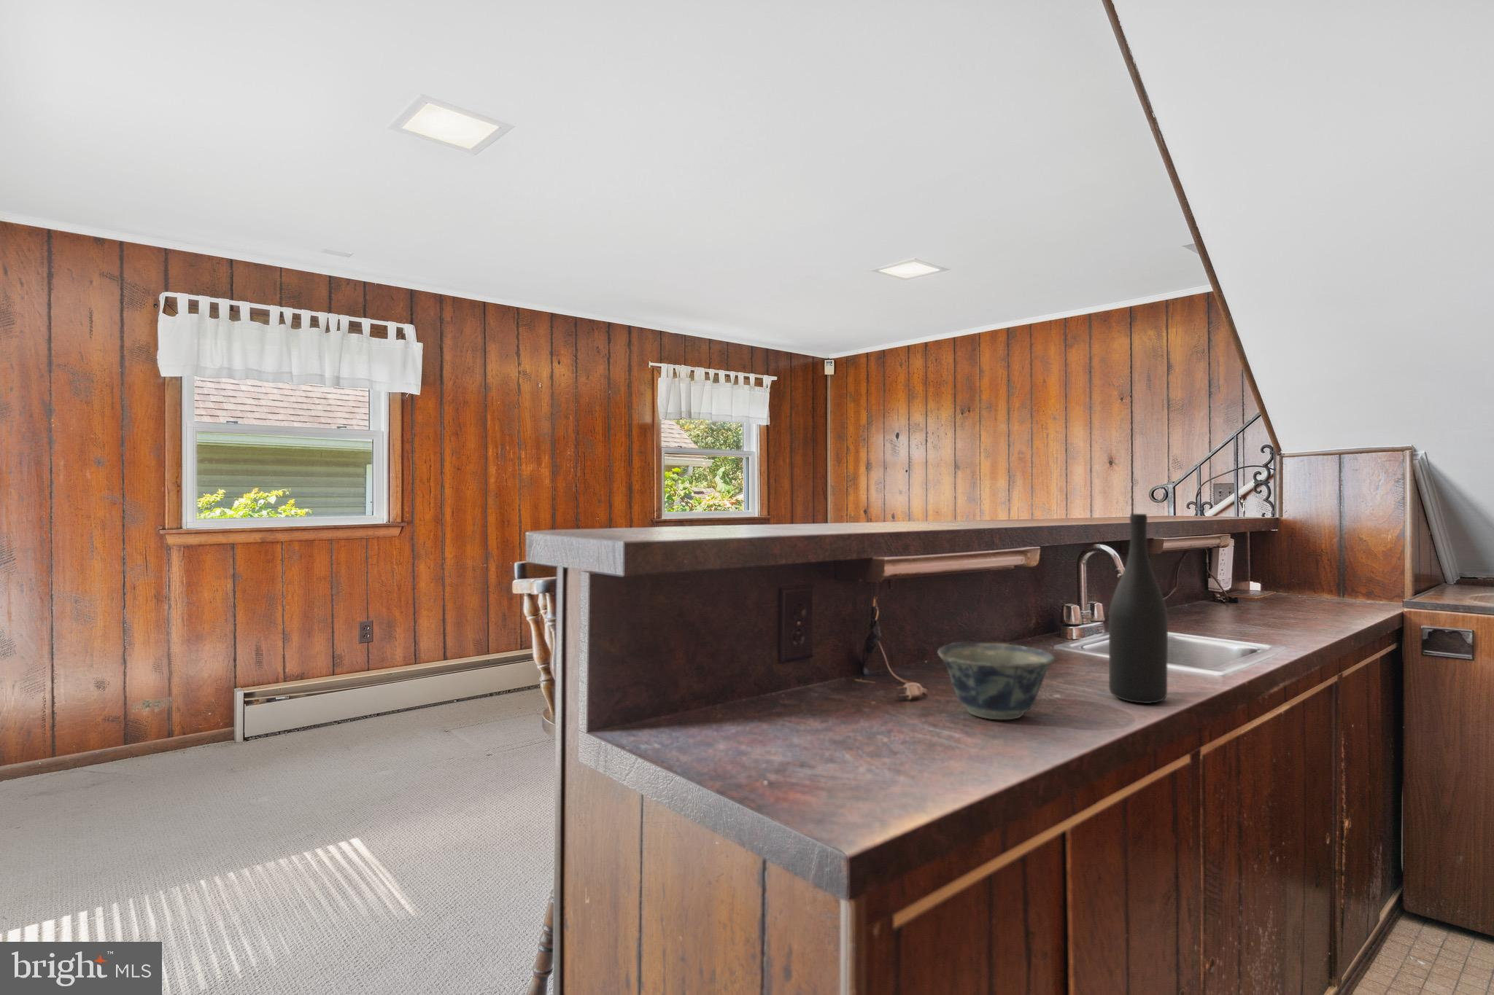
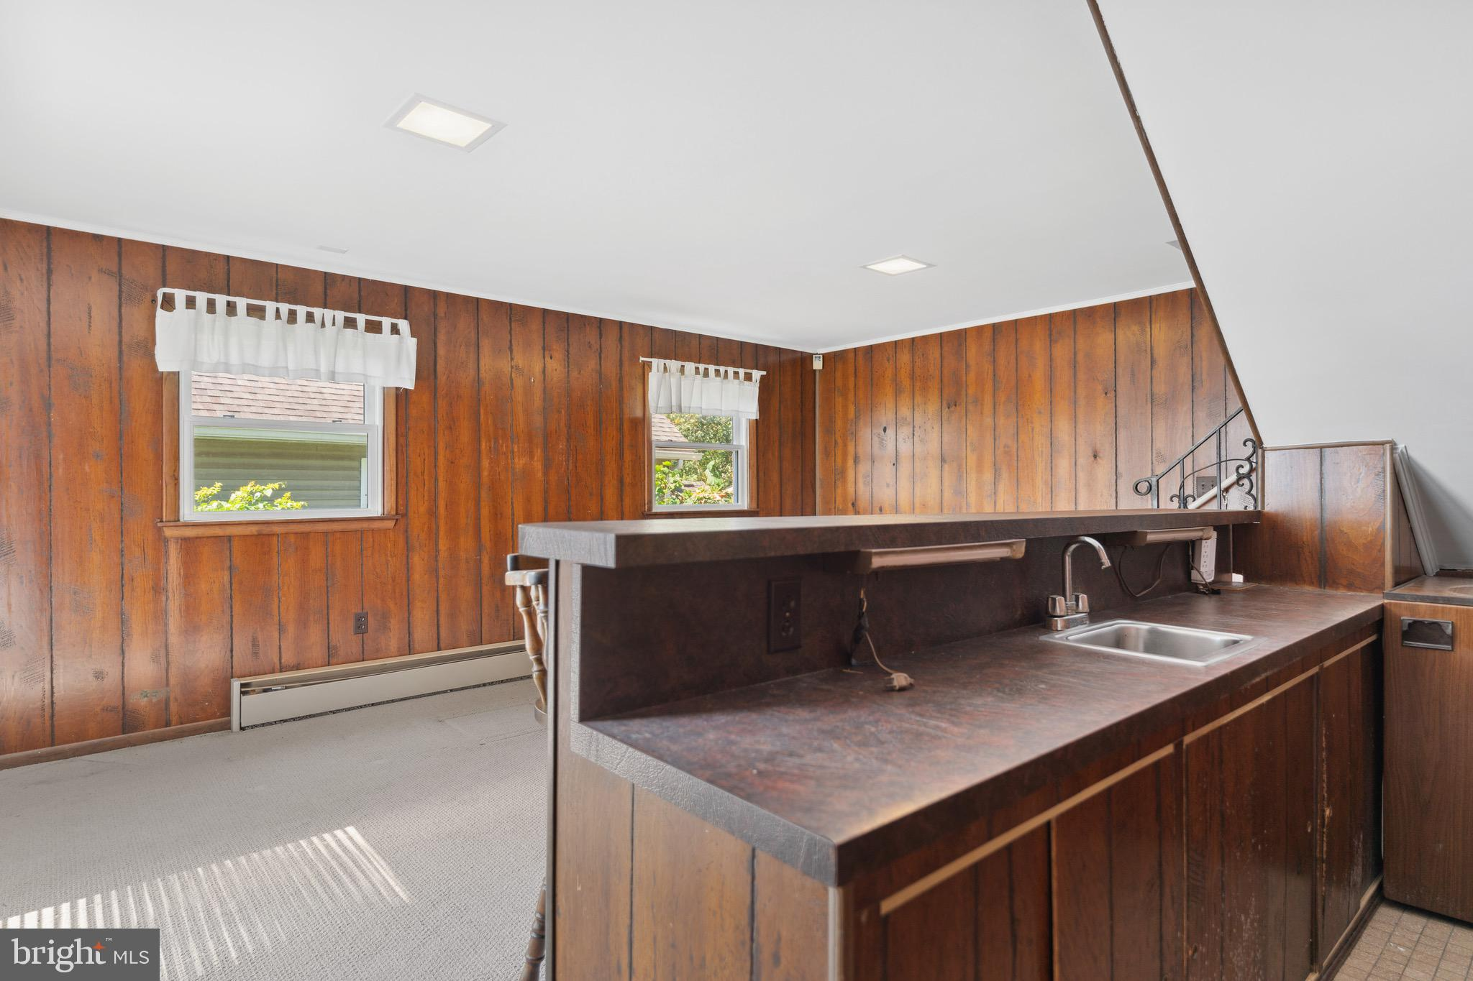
- wine bottle [1109,513,1169,704]
- bowl [936,640,1055,721]
